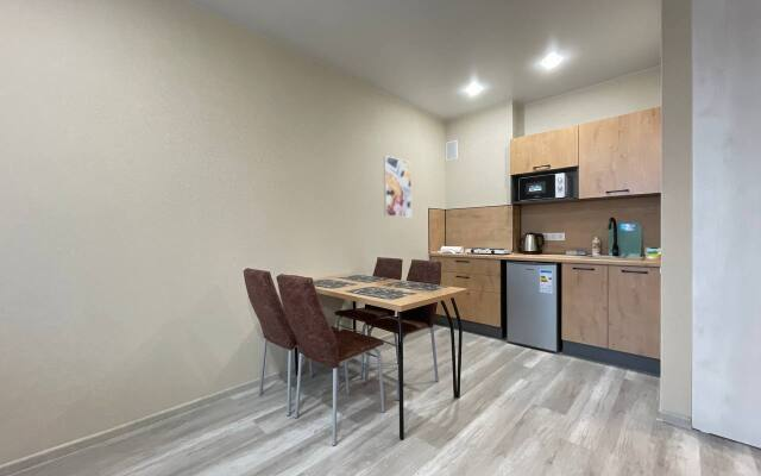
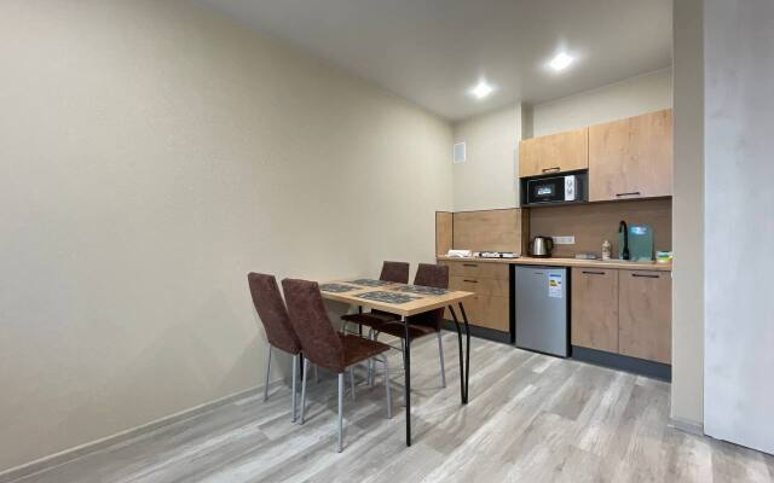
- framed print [383,155,413,219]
